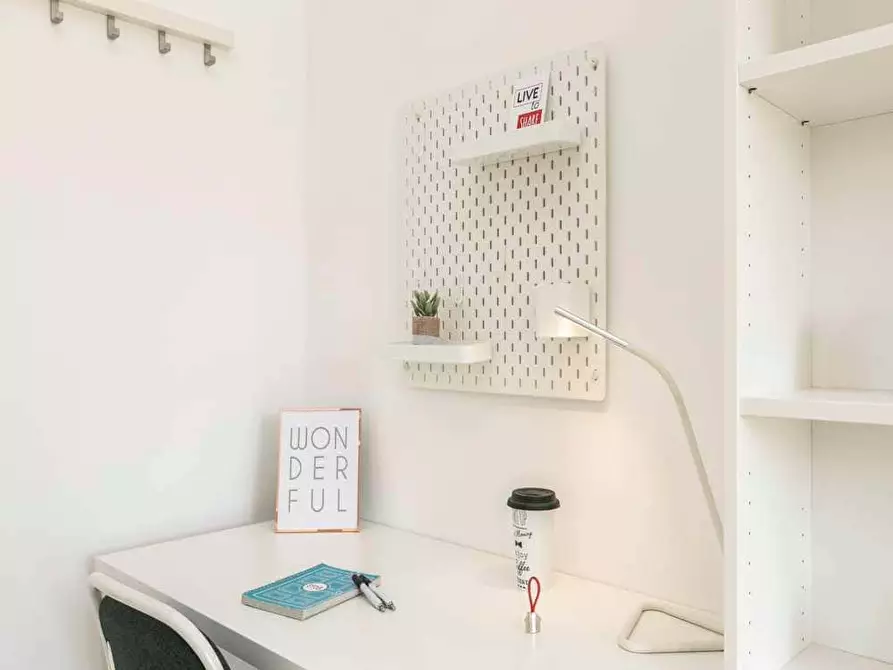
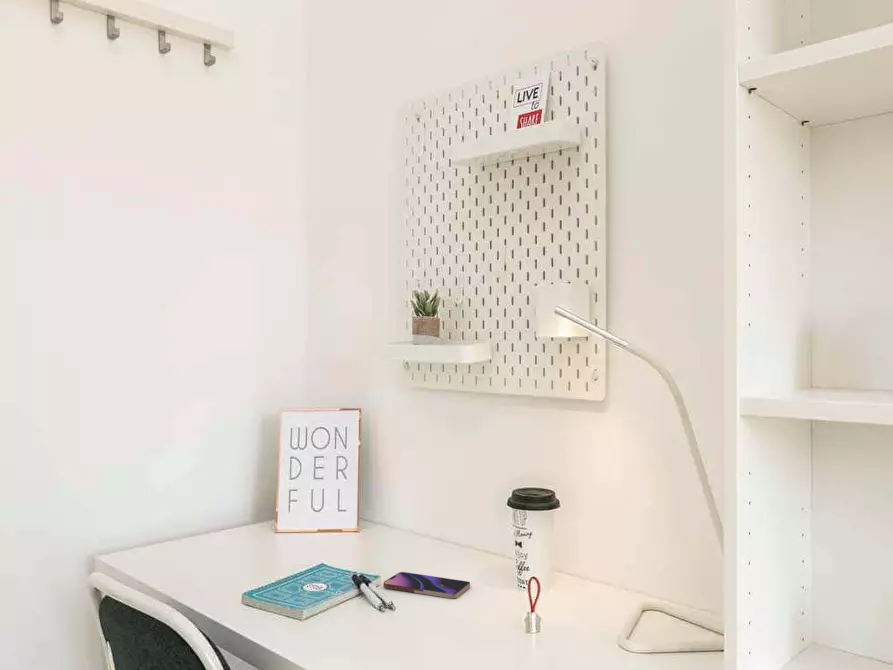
+ smartphone [383,571,471,599]
